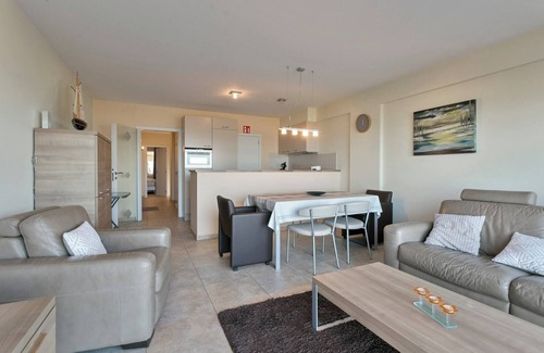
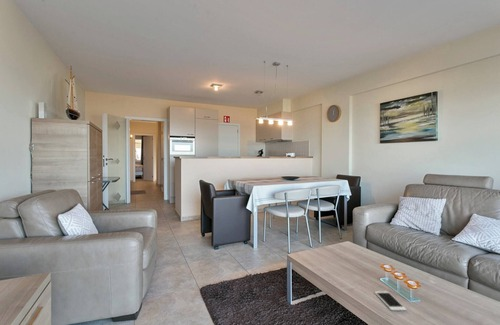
+ cell phone [373,290,408,311]
